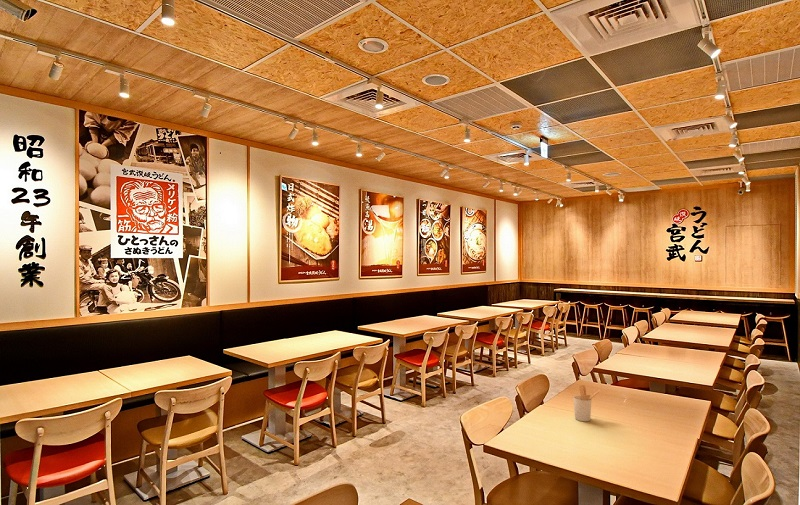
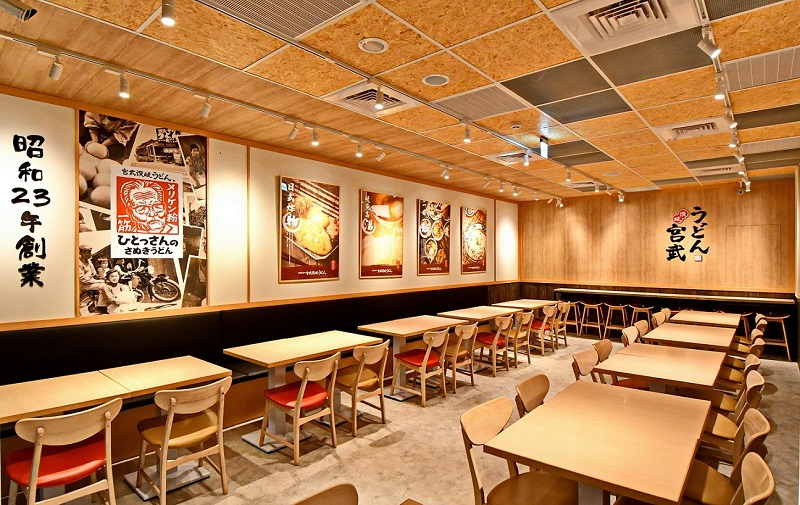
- utensil holder [572,384,601,422]
